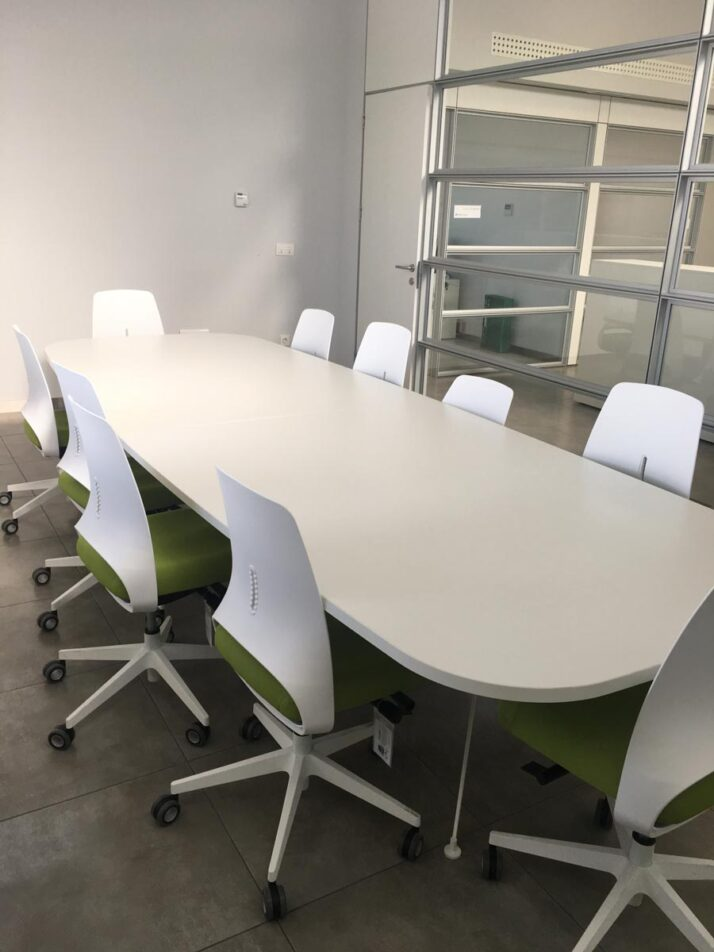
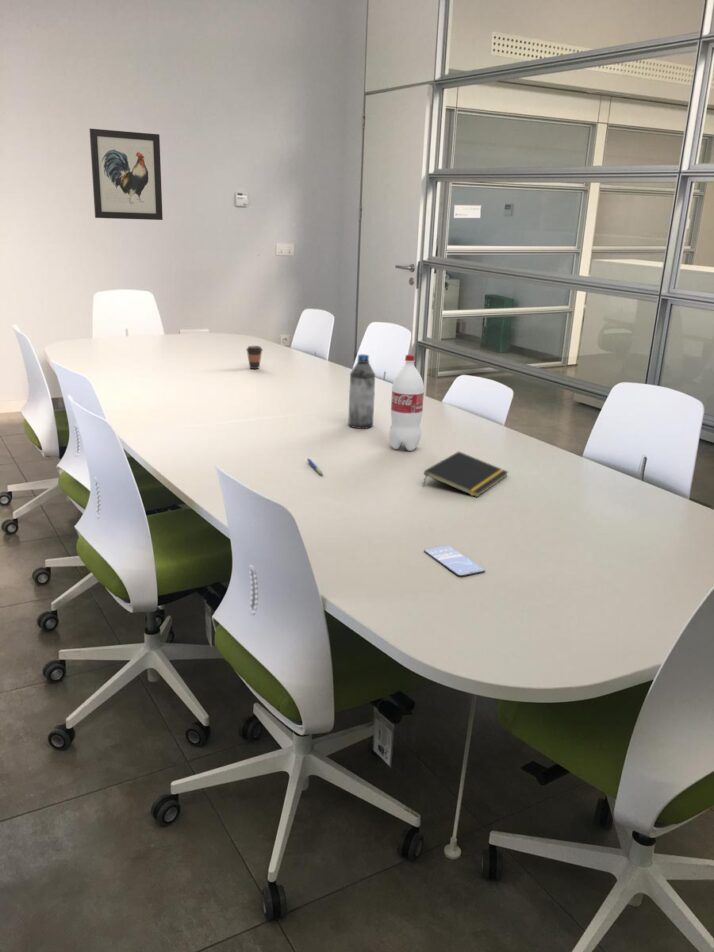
+ bottle [389,354,425,452]
+ smartphone [423,545,486,578]
+ coffee cup [245,345,264,370]
+ pen [306,458,324,477]
+ wall art [88,128,164,221]
+ water bottle [347,353,376,430]
+ notepad [422,451,509,498]
